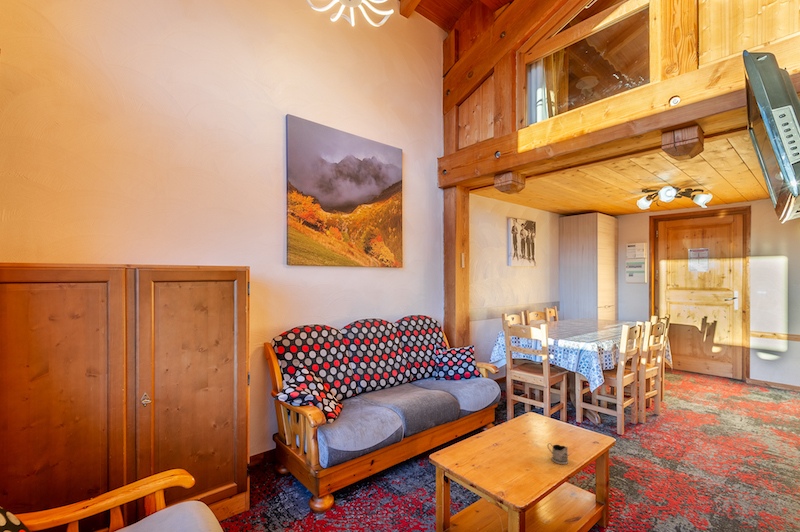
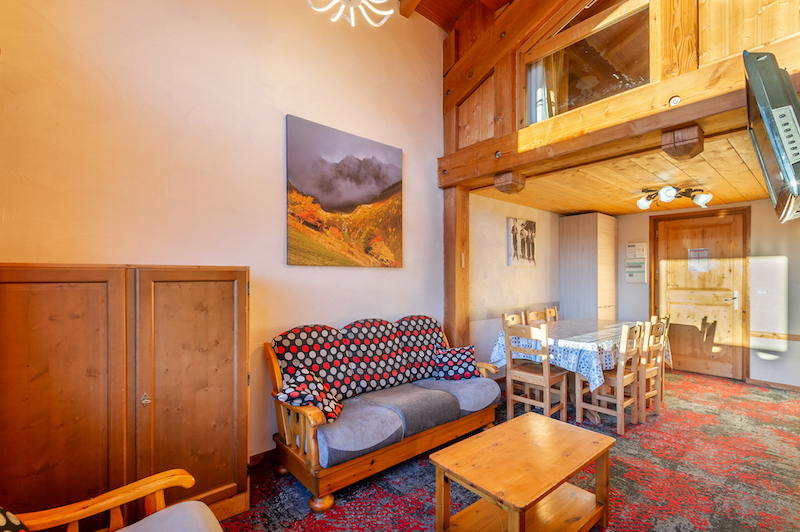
- tea glass holder [547,442,569,465]
